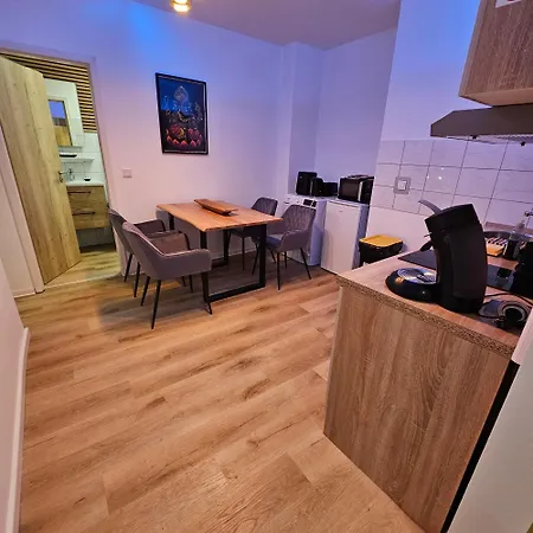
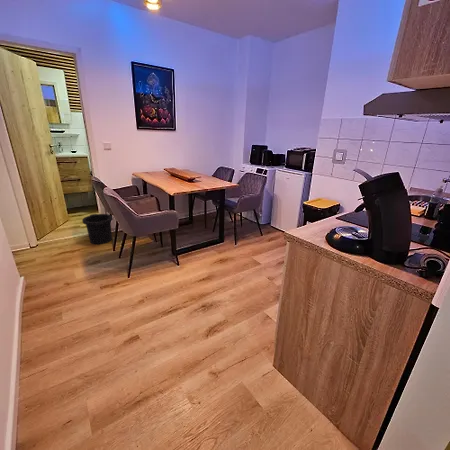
+ trash can [81,213,114,245]
